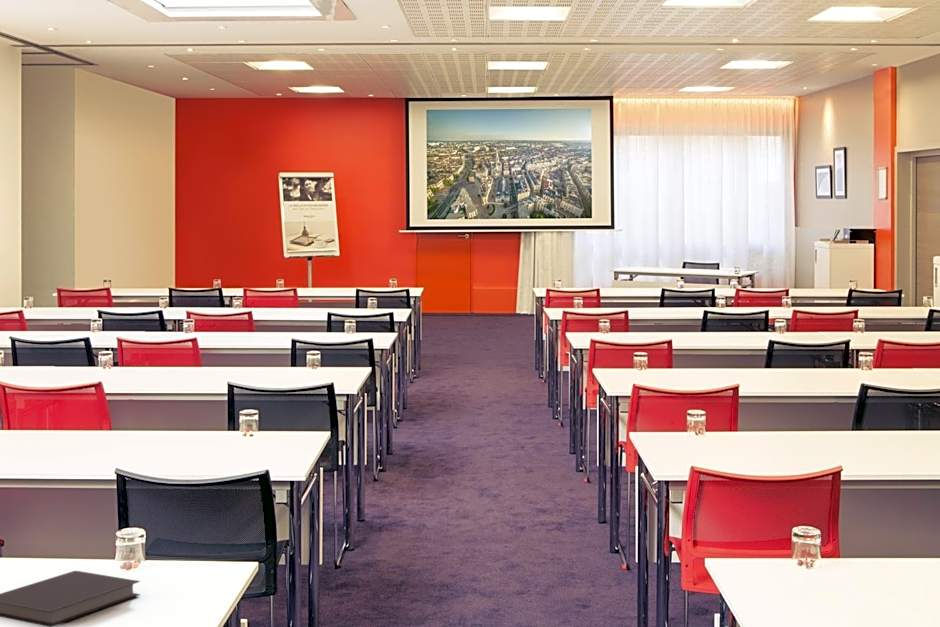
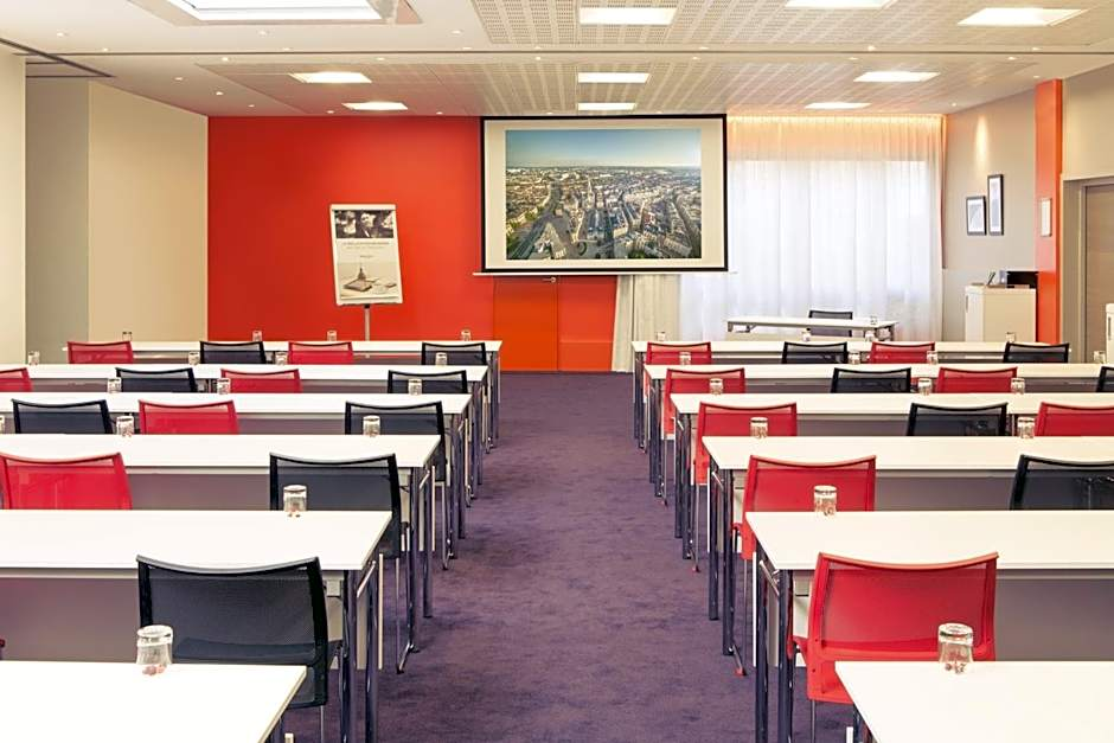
- notebook [0,570,141,627]
